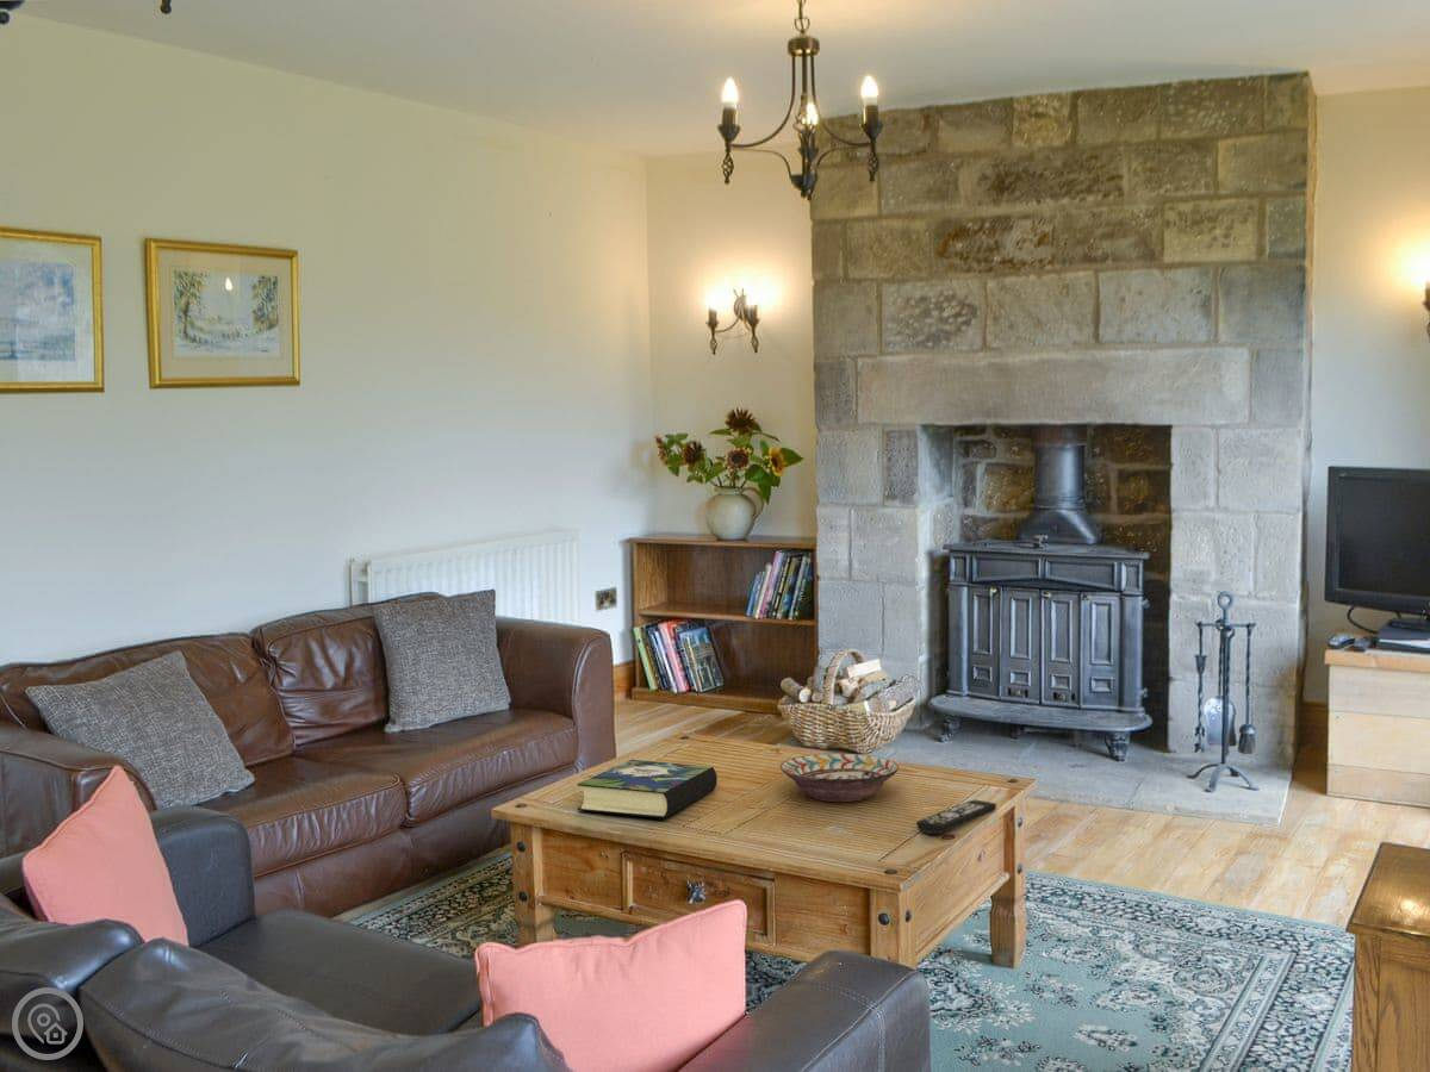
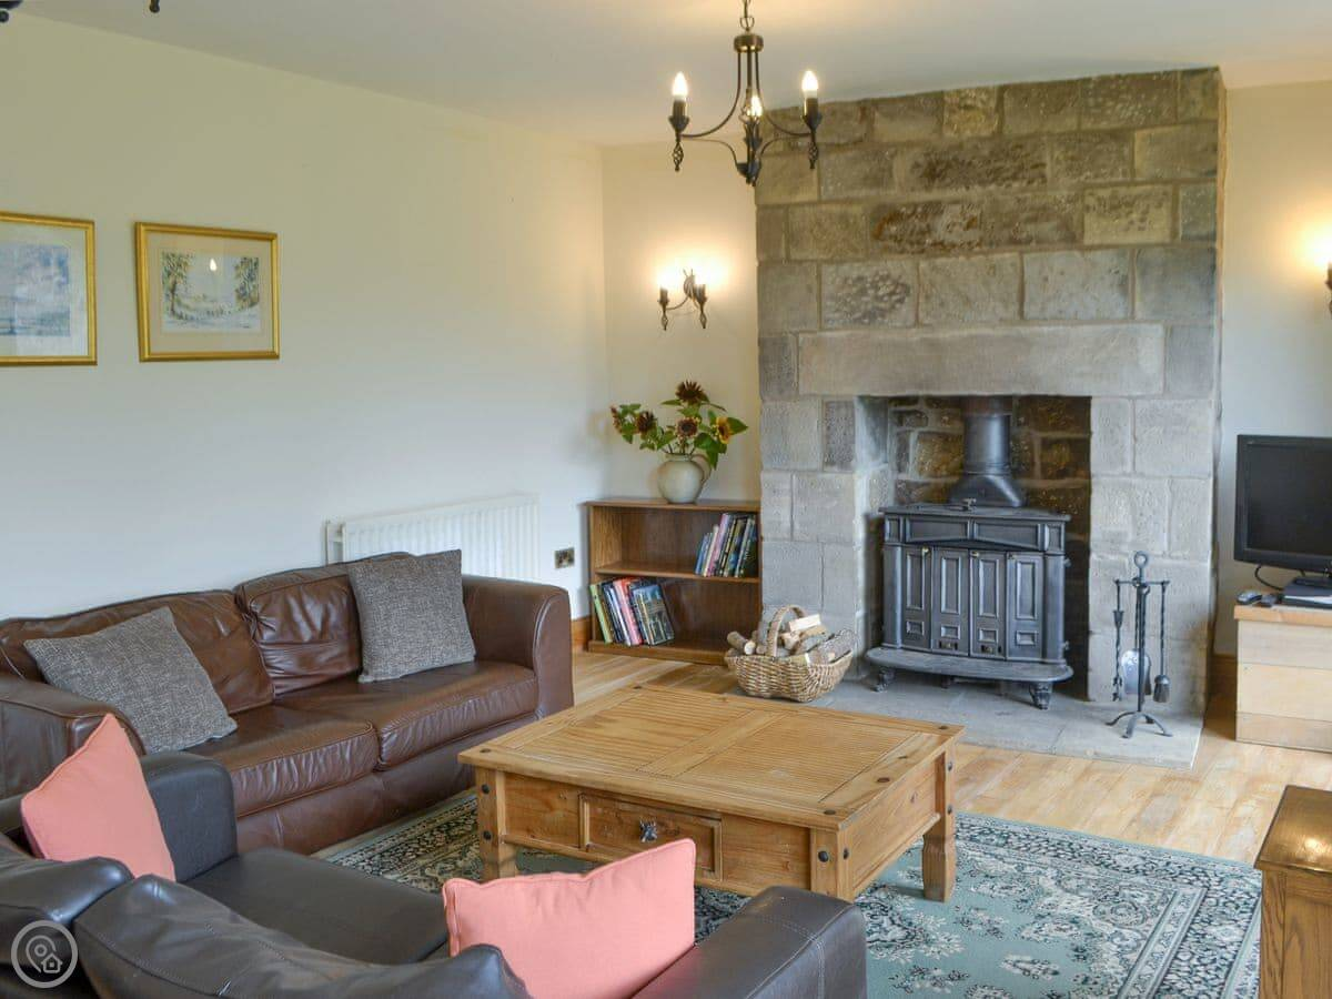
- remote control [915,799,997,835]
- decorative bowl [779,753,900,803]
- book [576,759,719,819]
